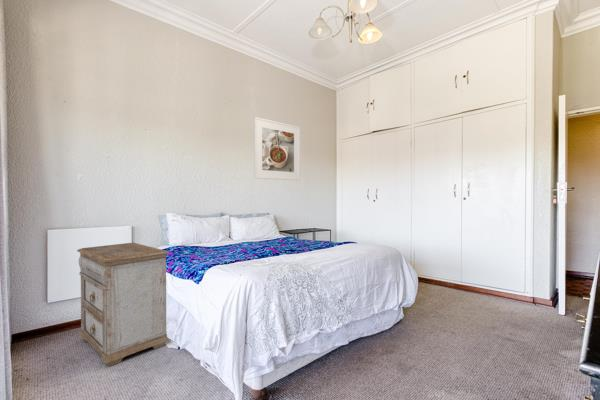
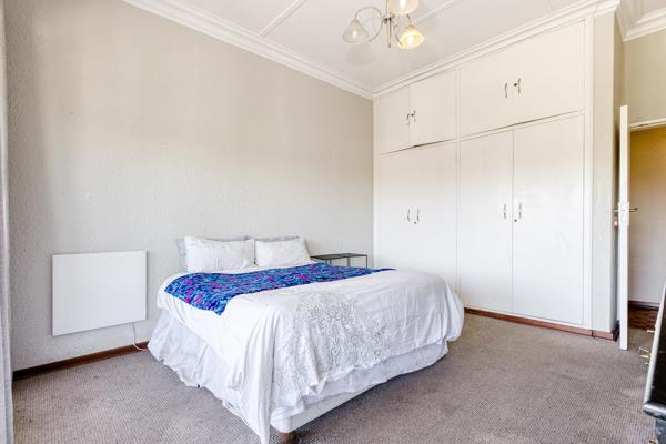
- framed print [253,116,301,182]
- nightstand [76,242,170,367]
